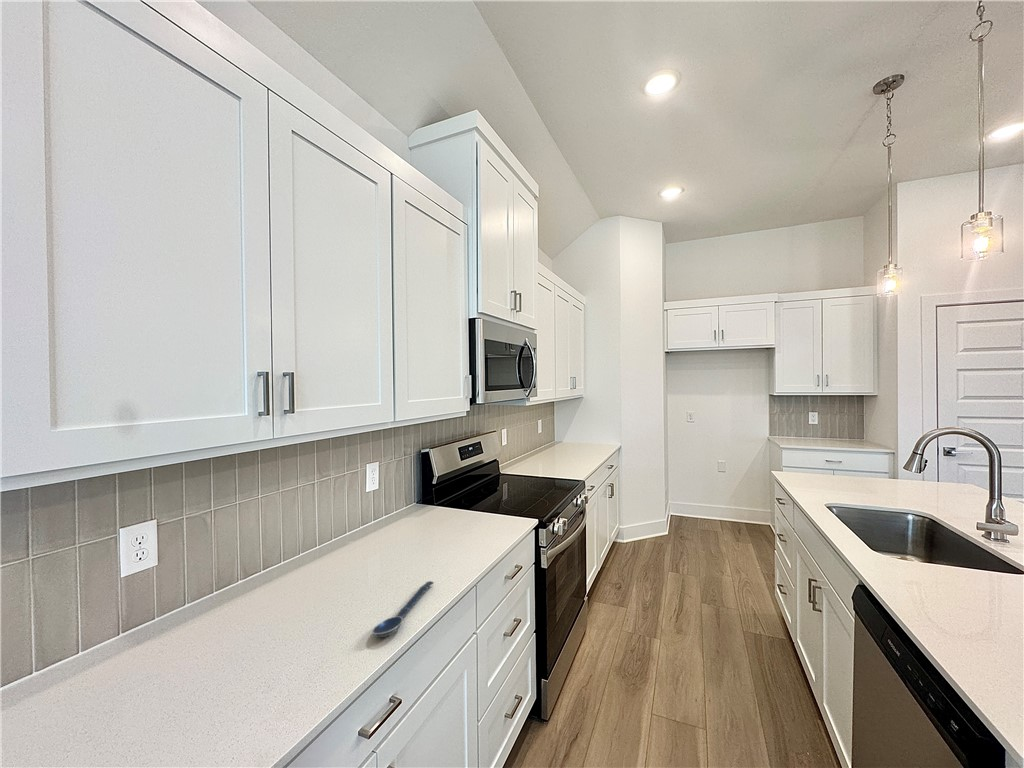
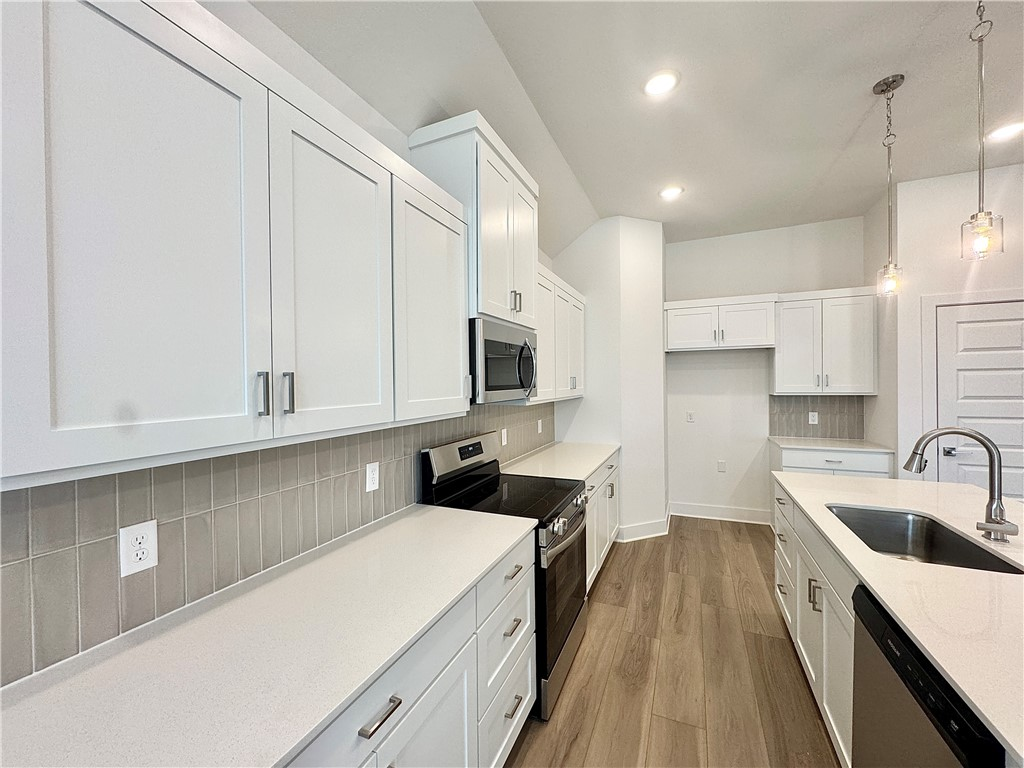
- spoon [371,580,435,638]
